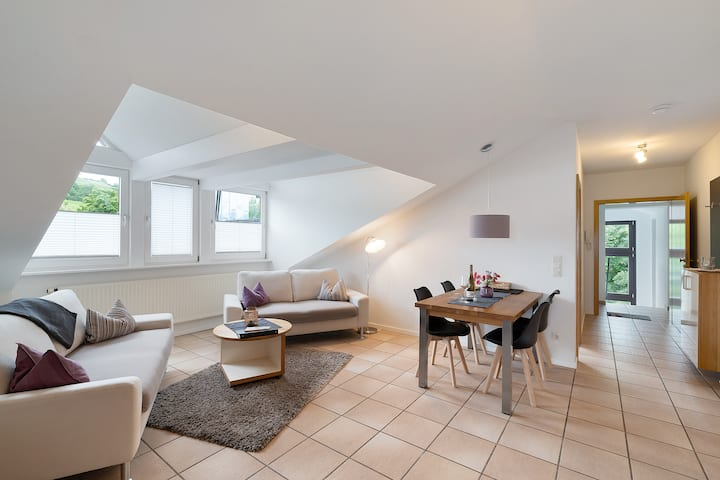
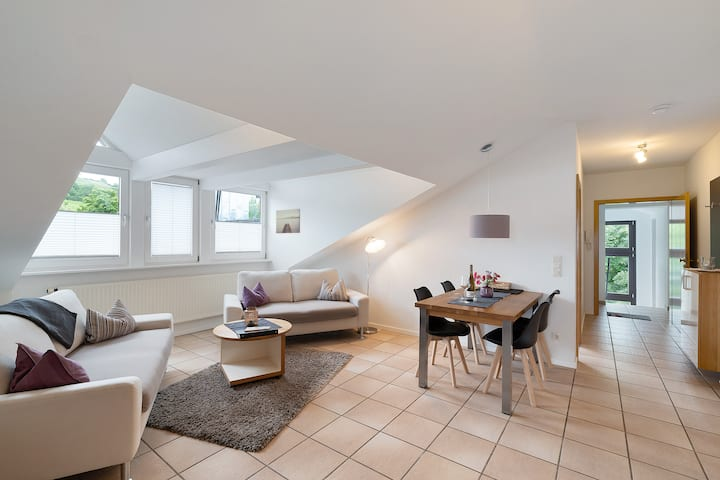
+ wall art [275,208,301,234]
